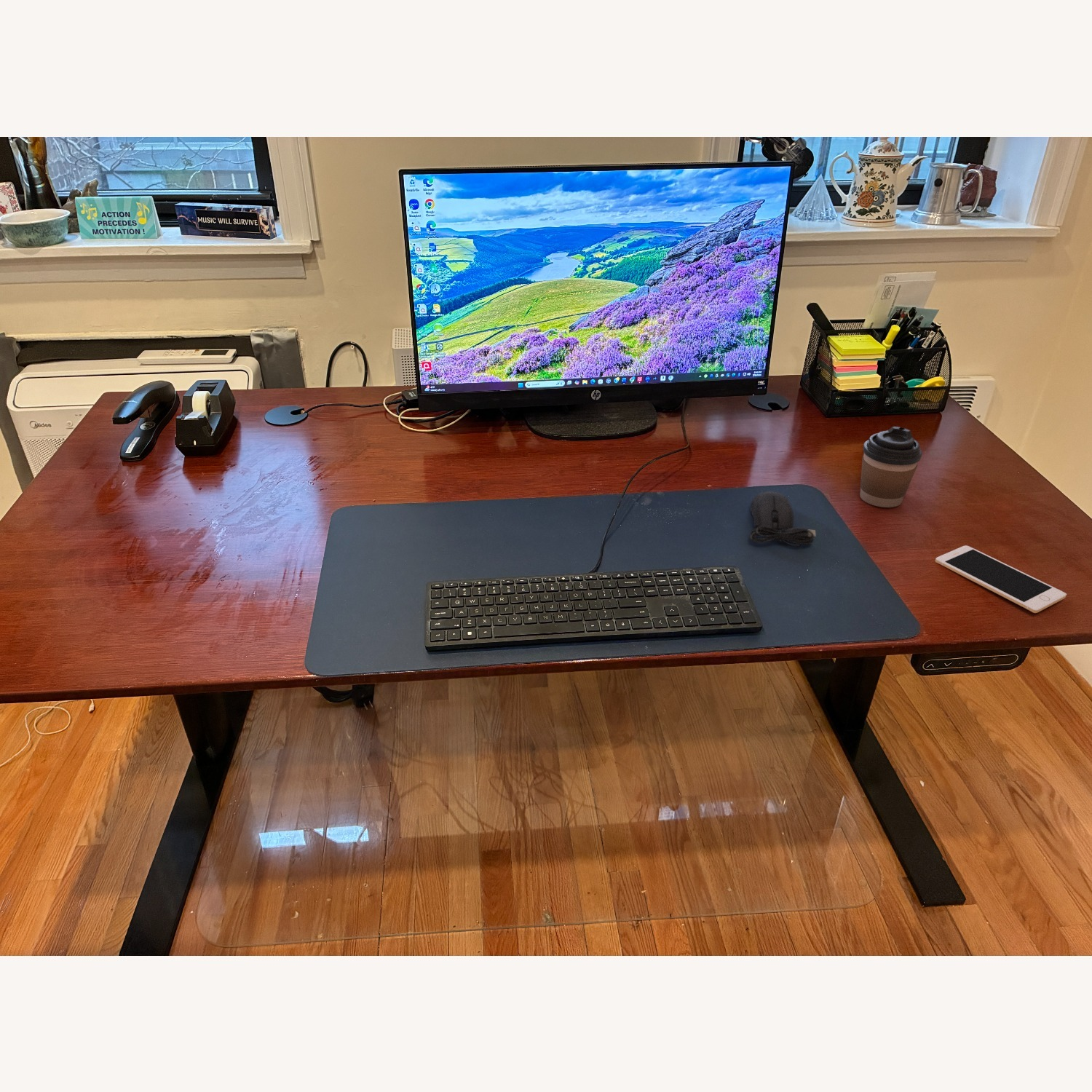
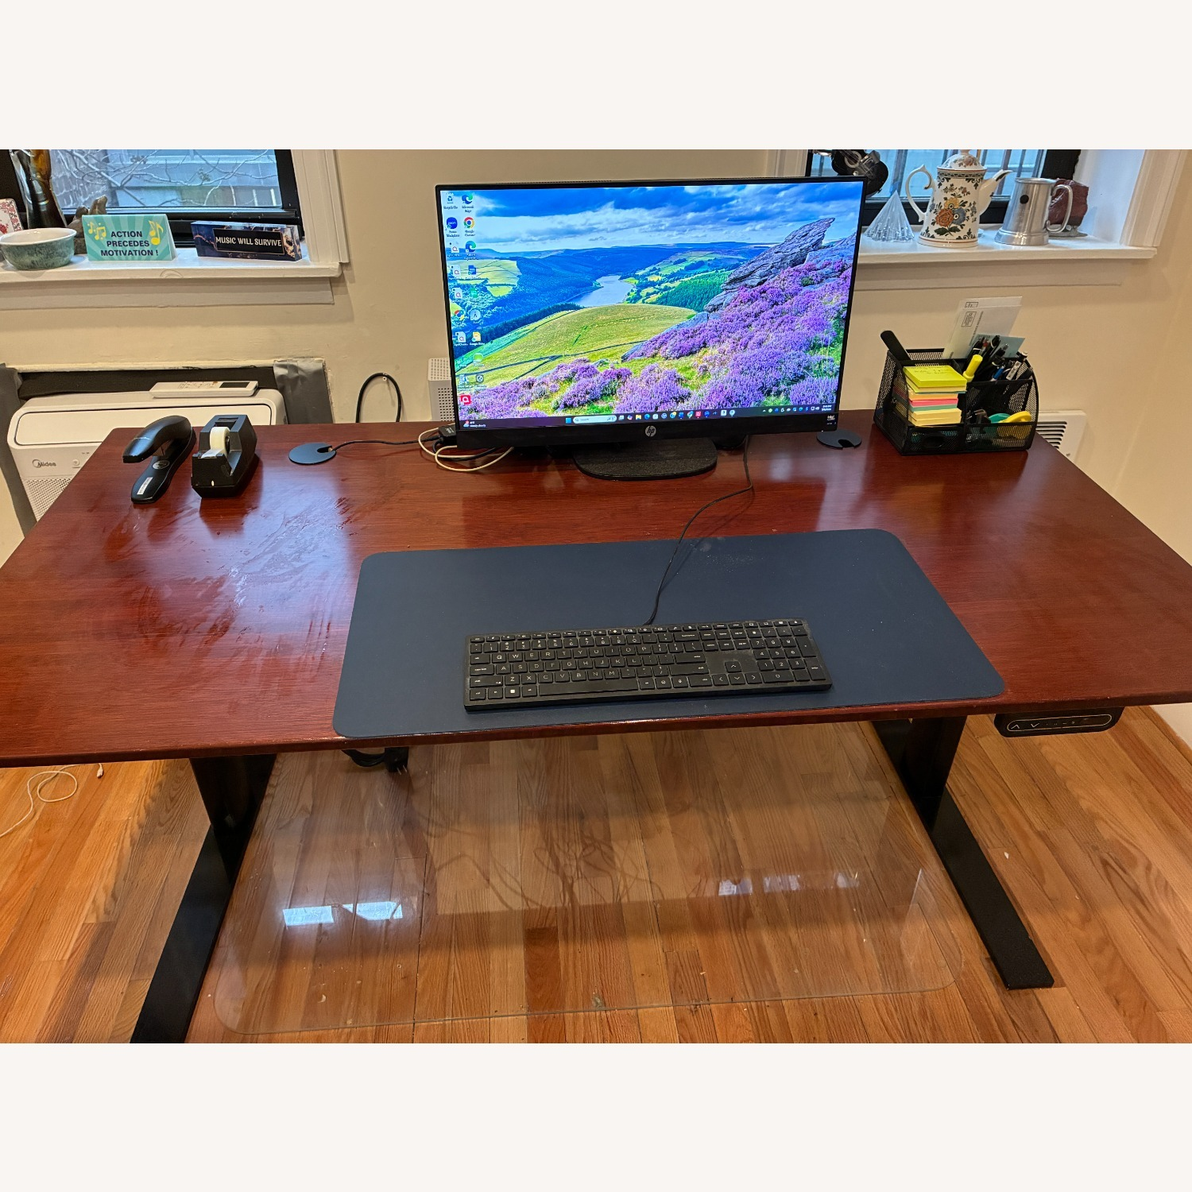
- cell phone [935,545,1067,614]
- computer mouse [749,491,817,547]
- coffee cup [859,426,923,508]
